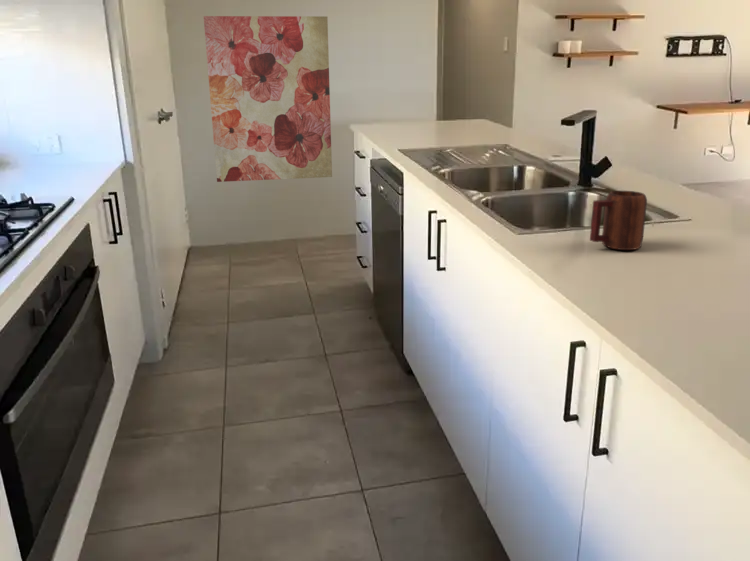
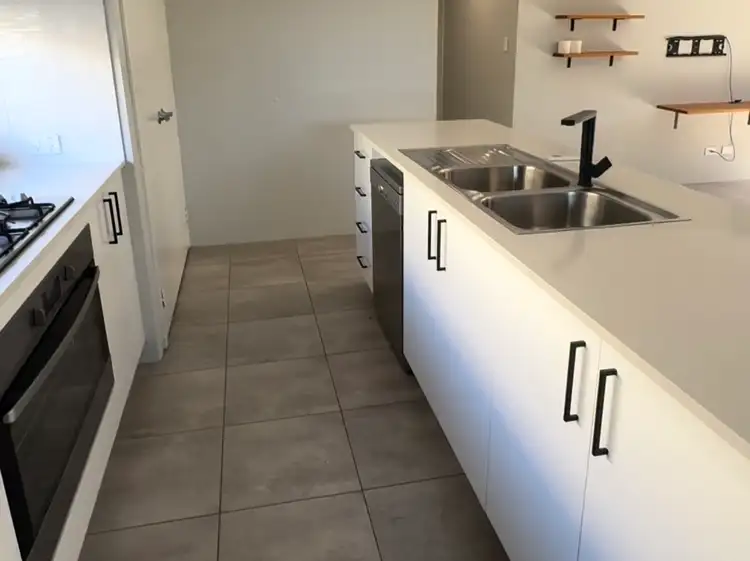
- wall art [203,15,333,183]
- mug [589,190,648,251]
